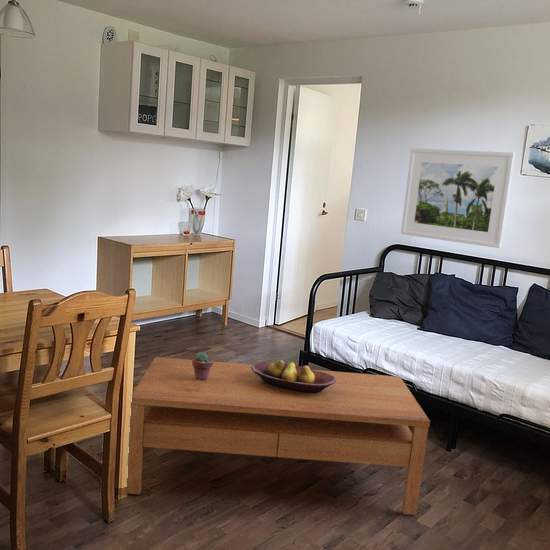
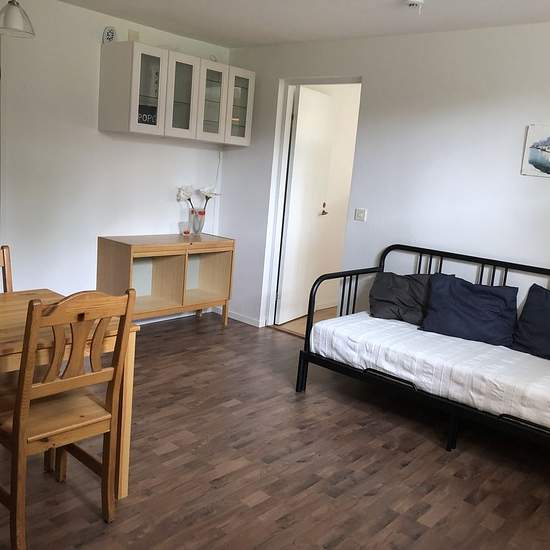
- potted succulent [192,351,214,381]
- fruit bowl [251,359,336,393]
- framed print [400,147,516,249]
- coffee table [125,356,431,516]
